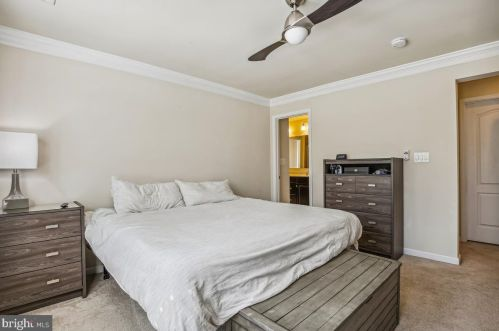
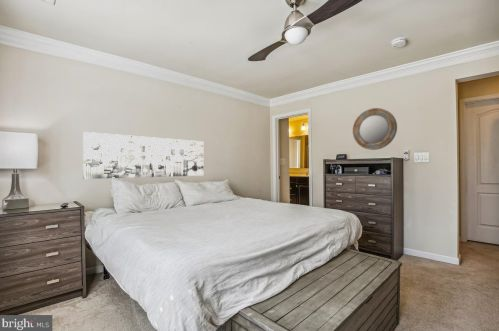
+ home mirror [352,107,398,151]
+ wall art [82,131,204,180]
